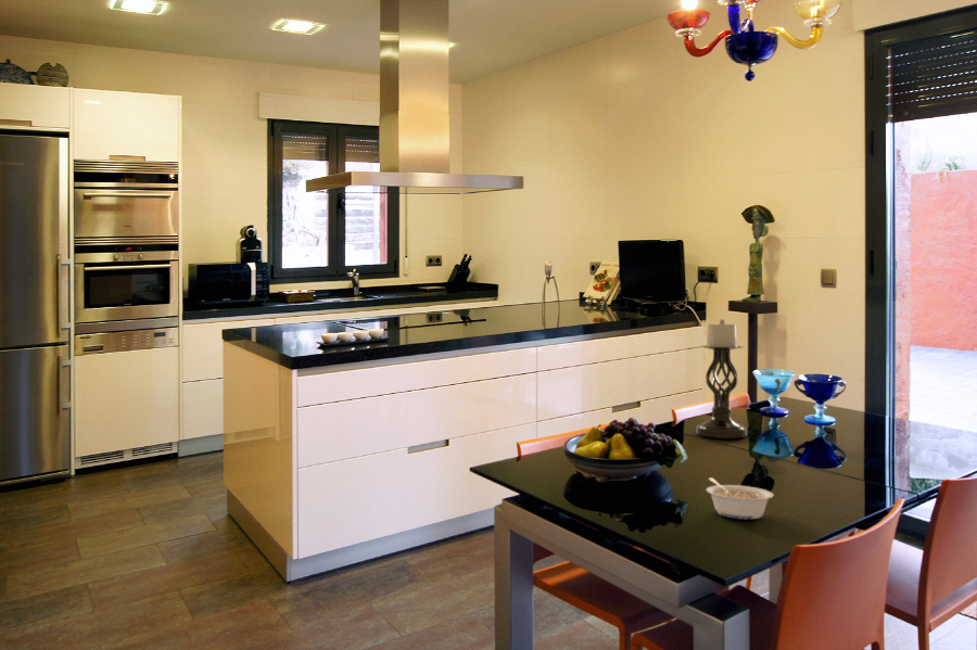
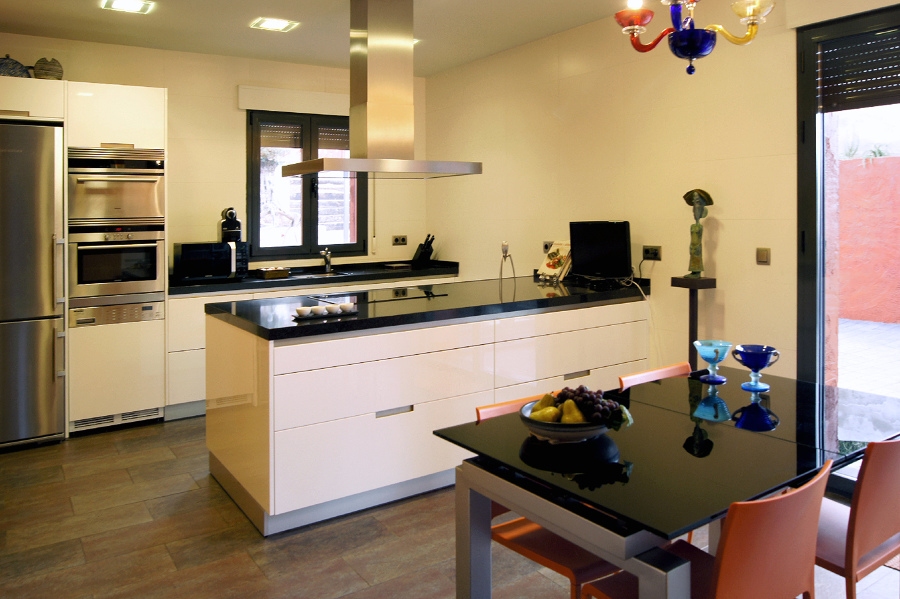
- candle holder [695,319,748,439]
- legume [705,476,774,520]
